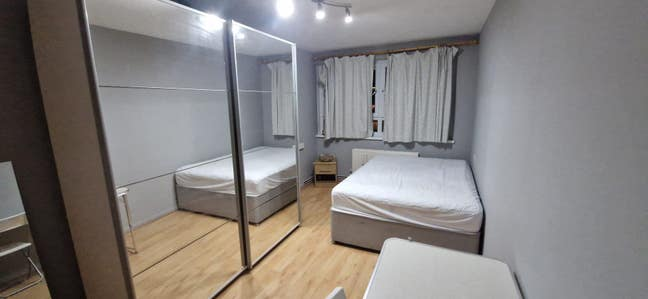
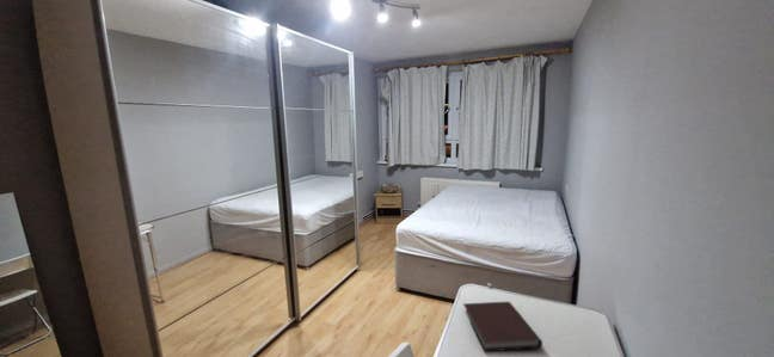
+ notebook [462,301,543,352]
